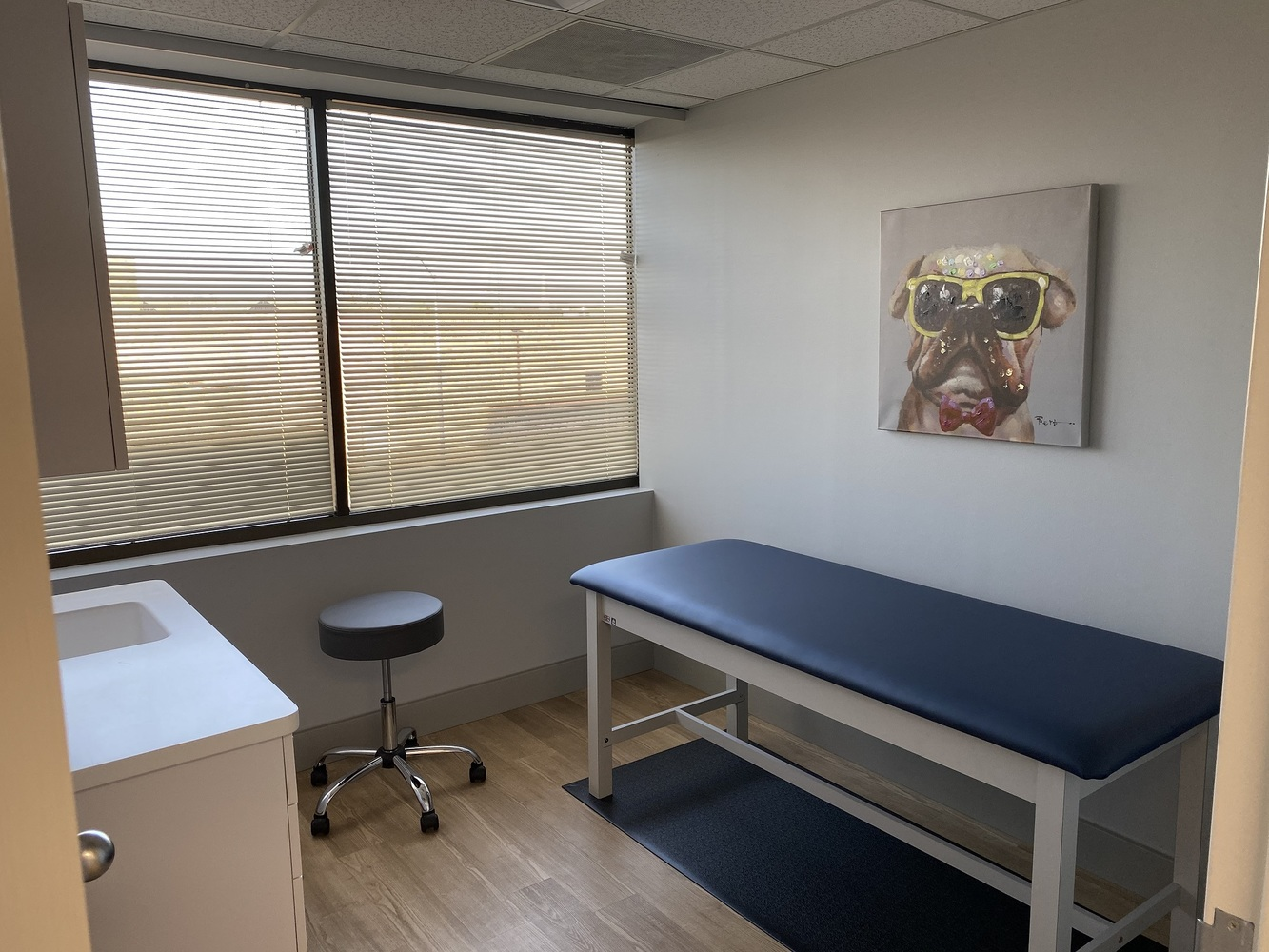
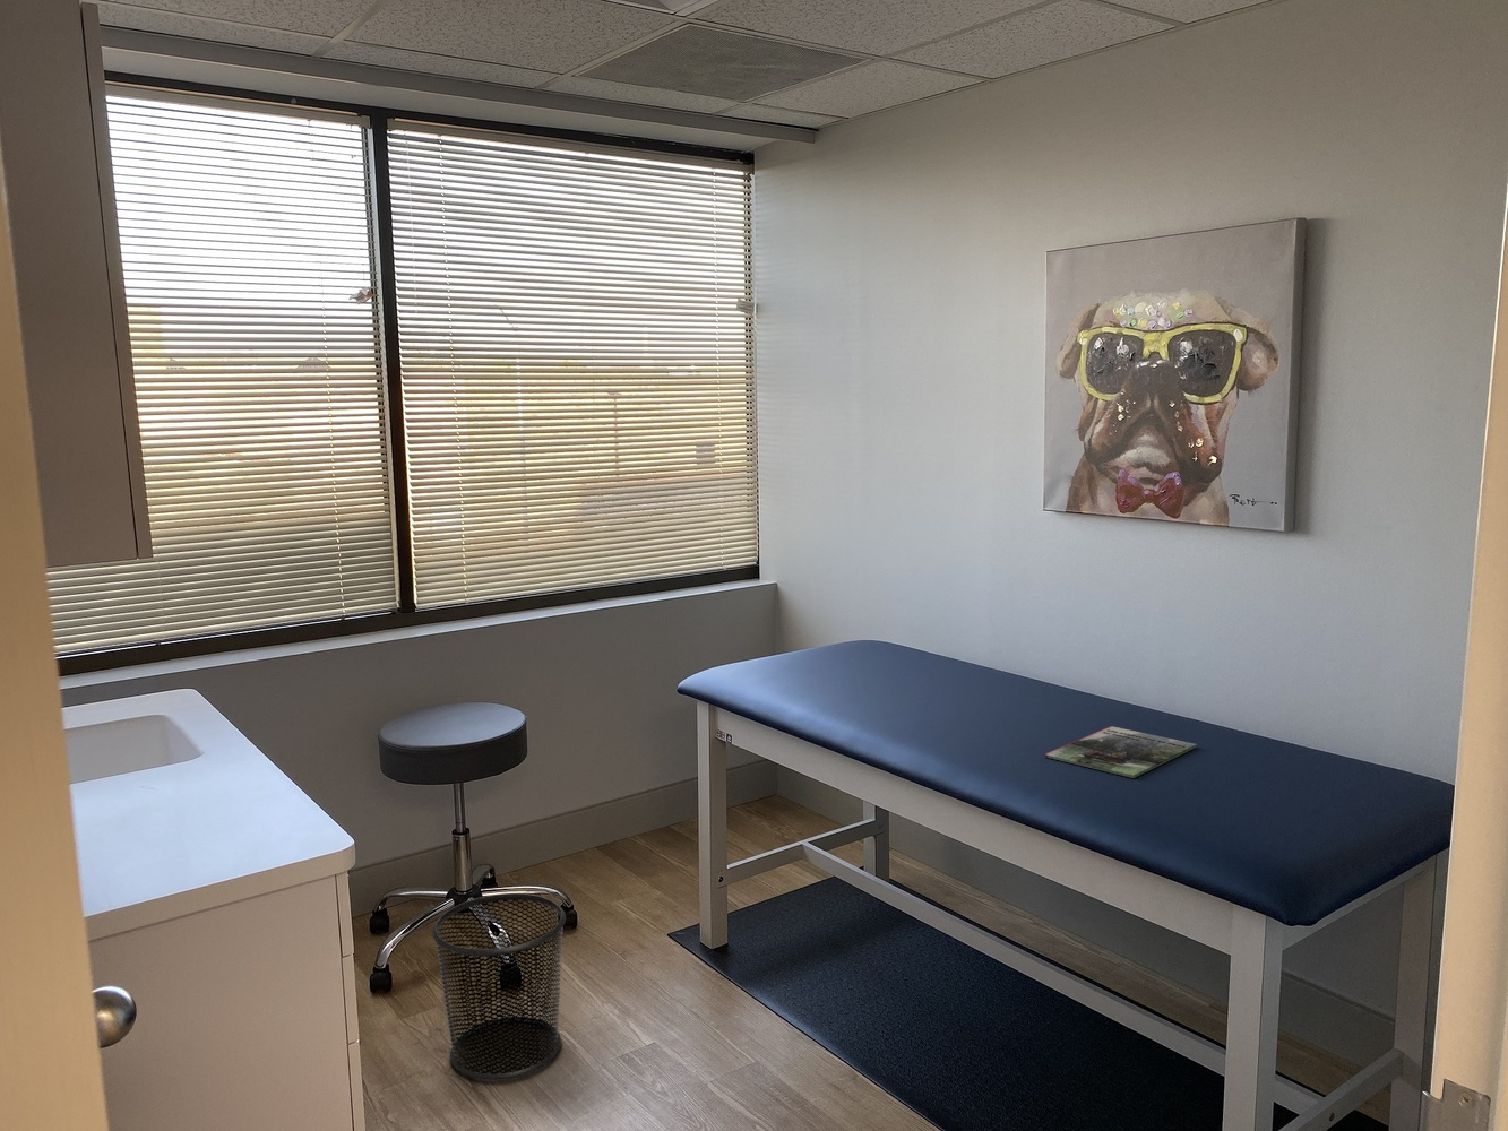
+ waste bin [431,892,567,1081]
+ magazine [1045,725,1198,779]
